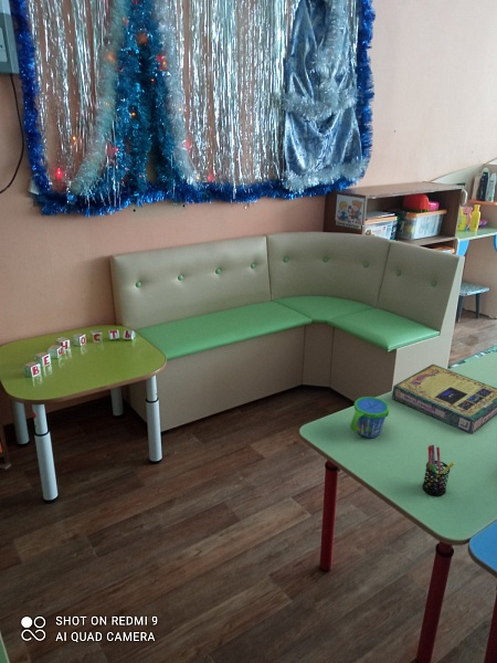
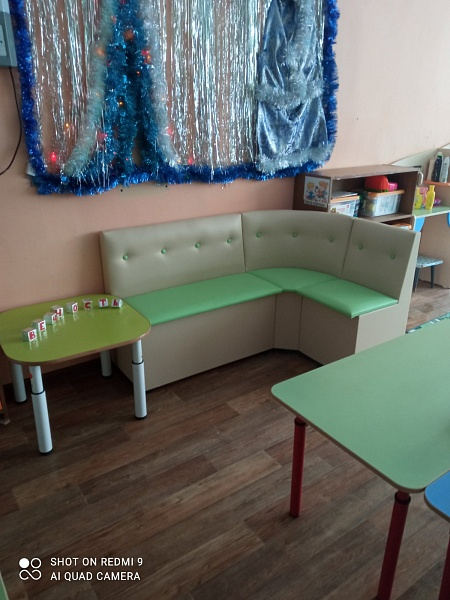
- snack cup [349,396,390,439]
- pen holder [422,444,456,497]
- video game box [391,364,497,435]
